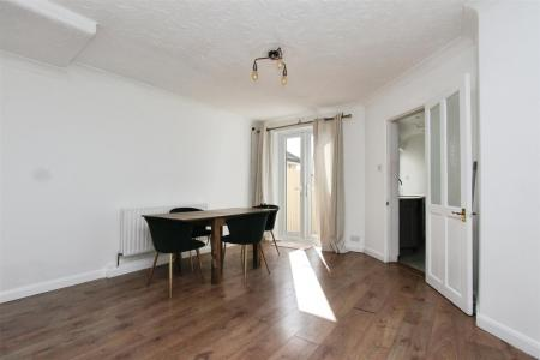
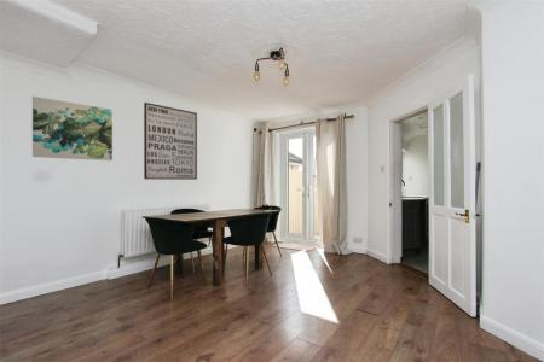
+ wall art [31,95,114,162]
+ wall art [143,101,198,181]
